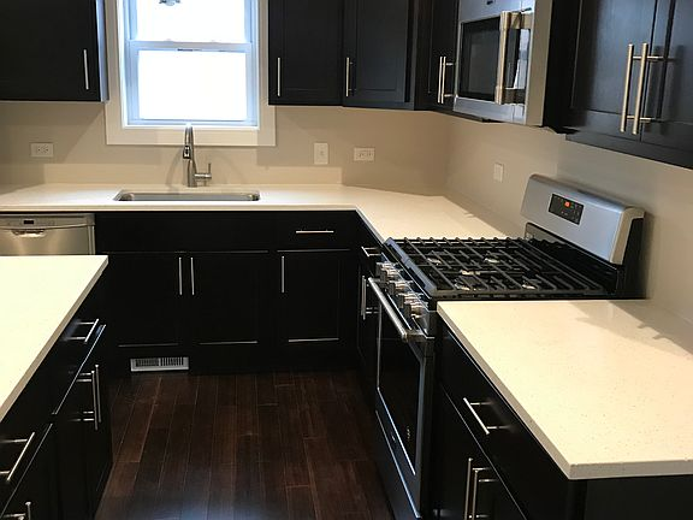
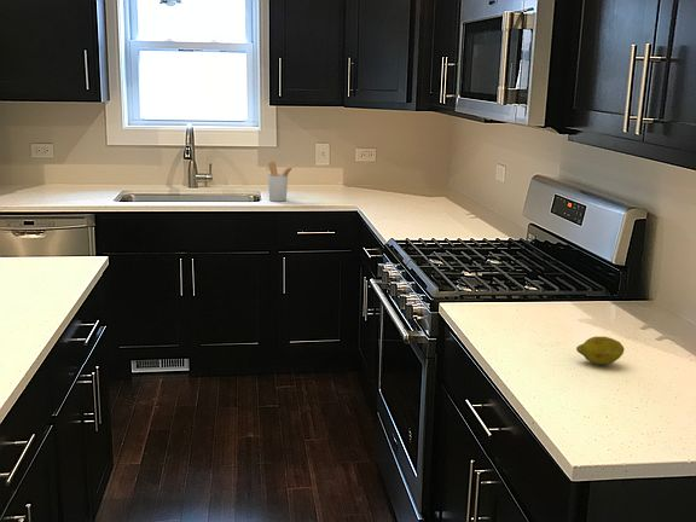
+ fruit [575,336,625,366]
+ utensil holder [267,161,296,203]
